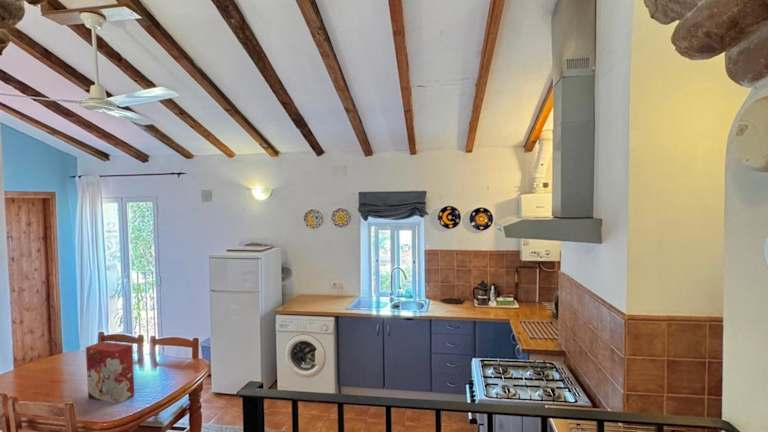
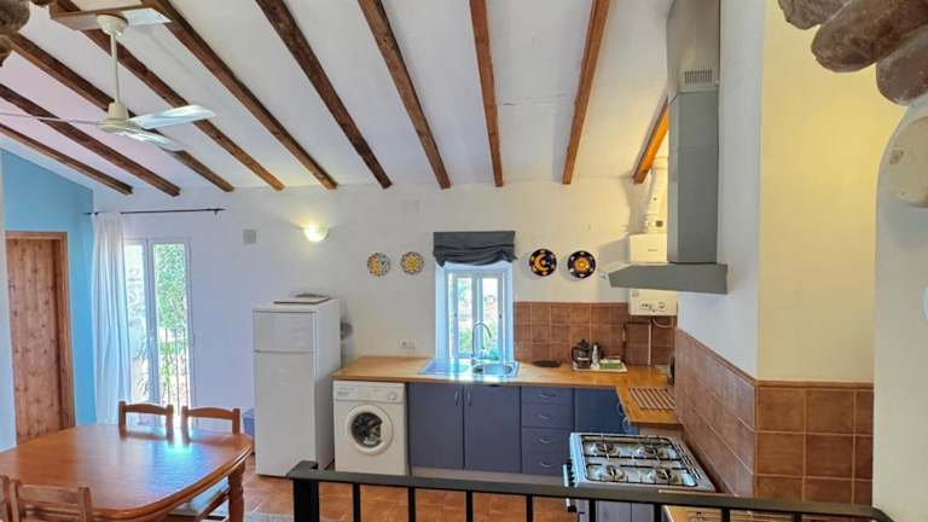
- cereal box [85,340,135,405]
